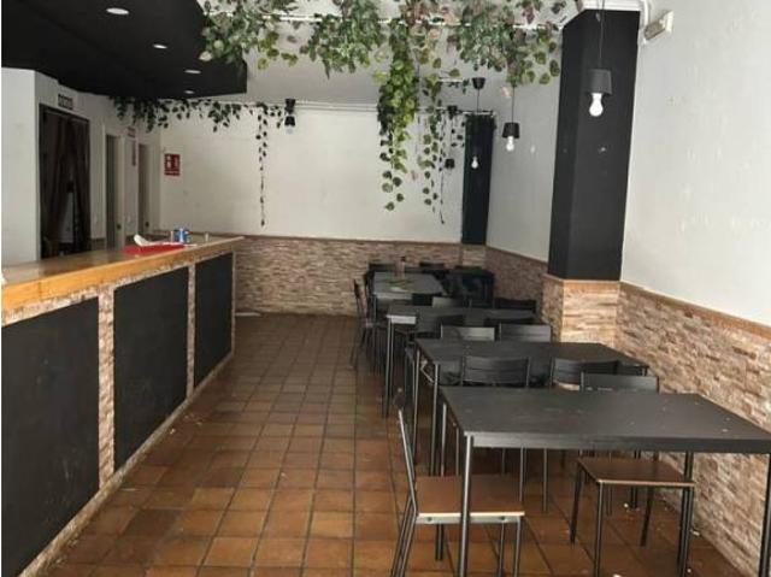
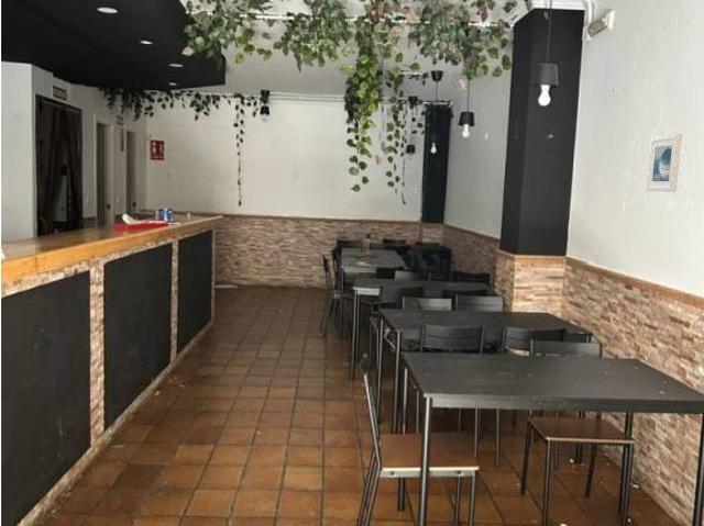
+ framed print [645,133,683,193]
